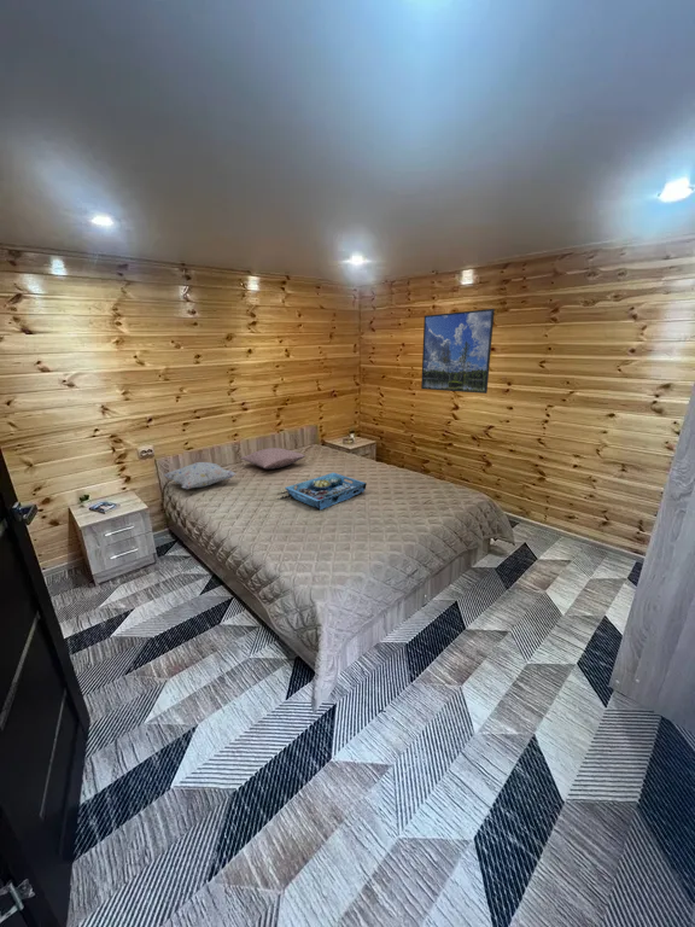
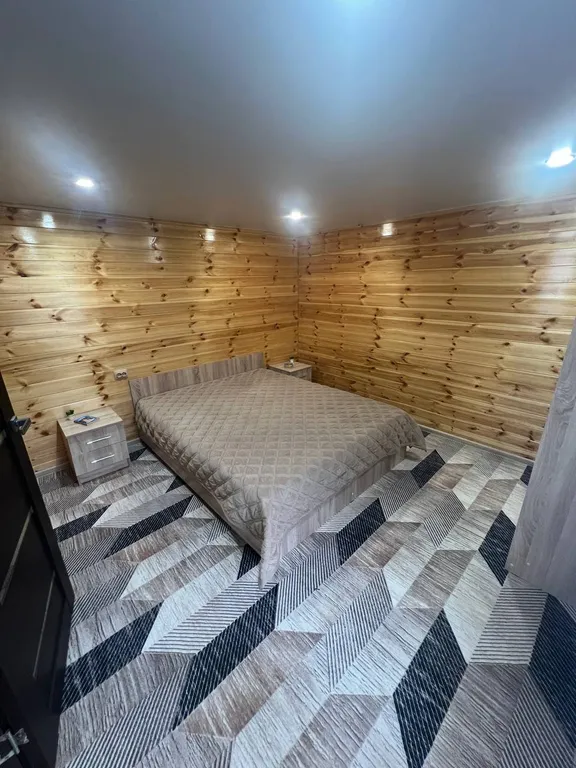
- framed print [420,308,496,395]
- pillow [239,447,306,470]
- decorative pillow [163,461,238,490]
- serving tray [284,472,368,511]
